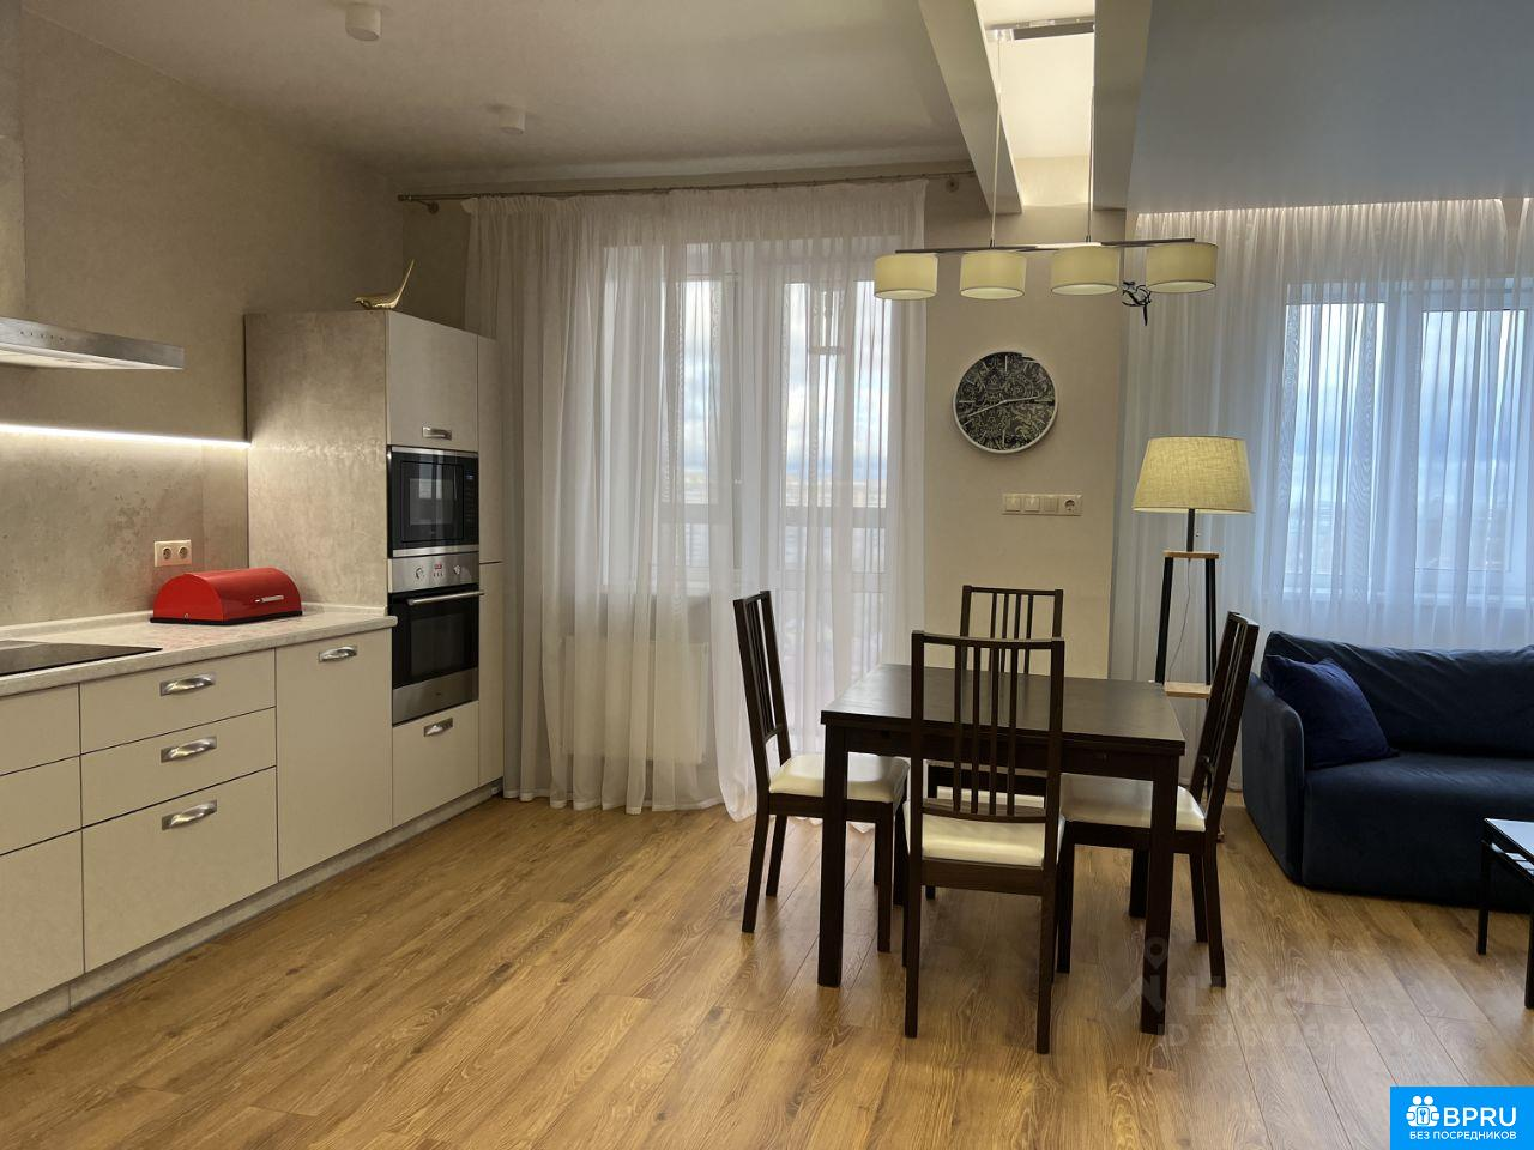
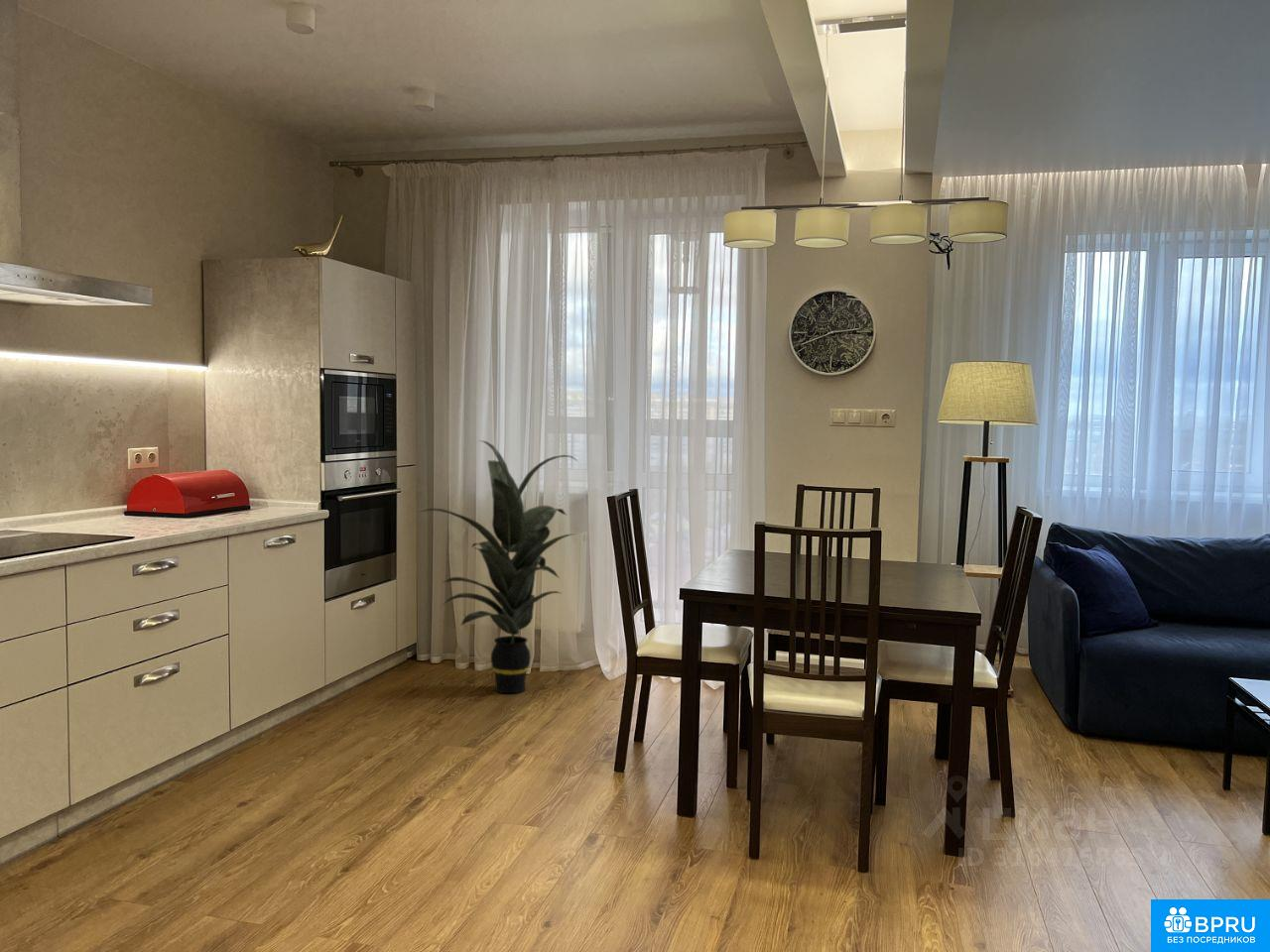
+ indoor plant [419,439,579,694]
